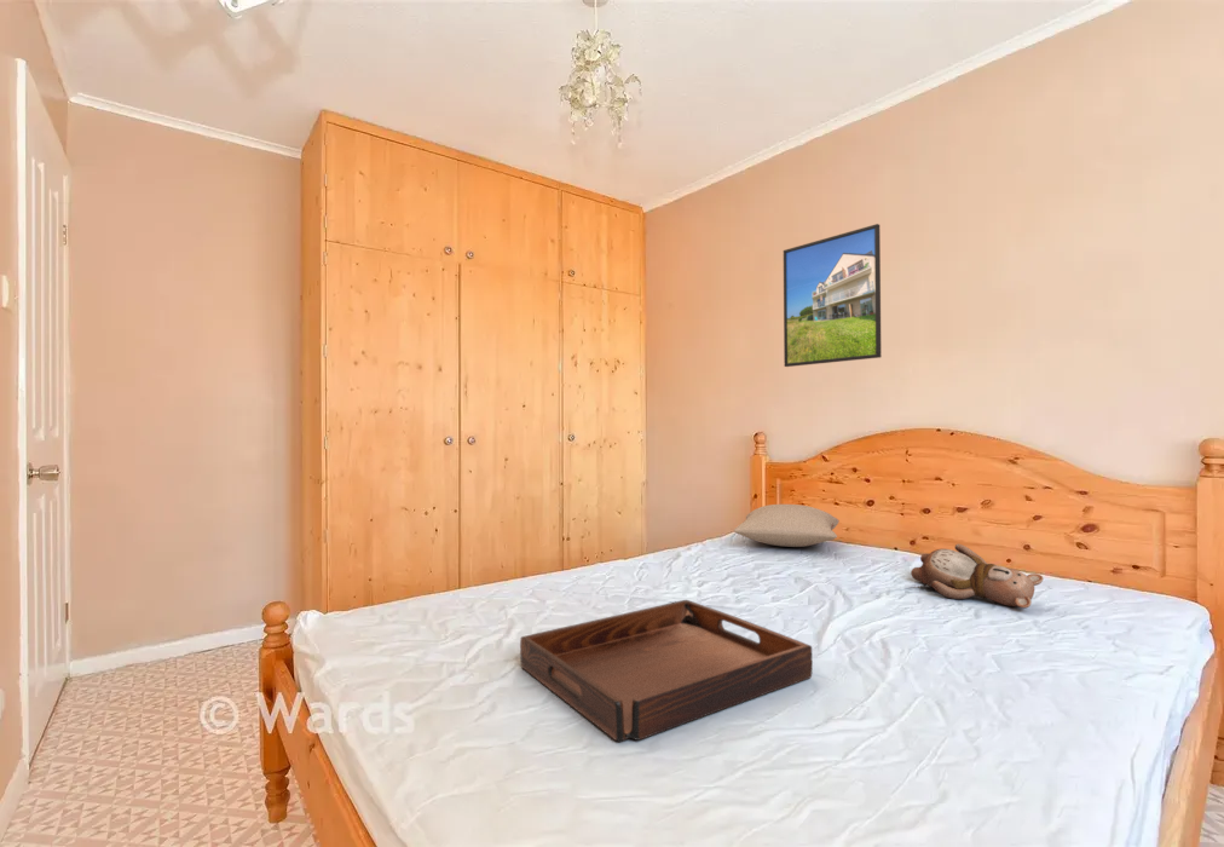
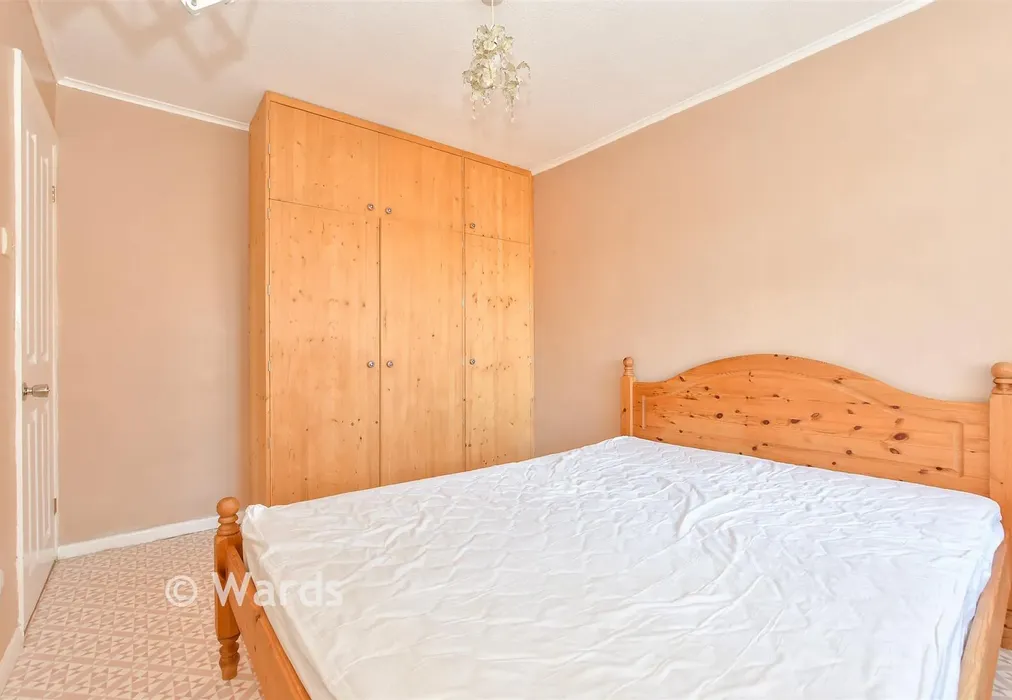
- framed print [783,223,883,368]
- teddy bear [910,543,1045,609]
- serving tray [519,599,814,743]
- pillow [733,503,841,548]
